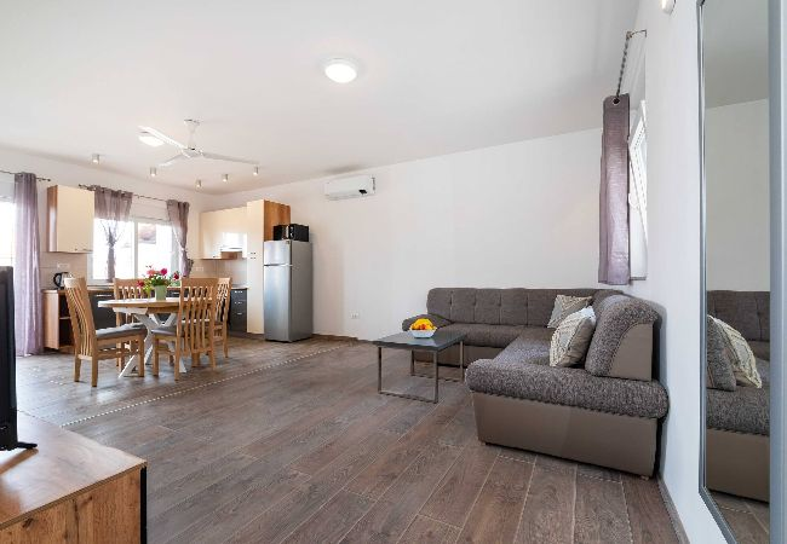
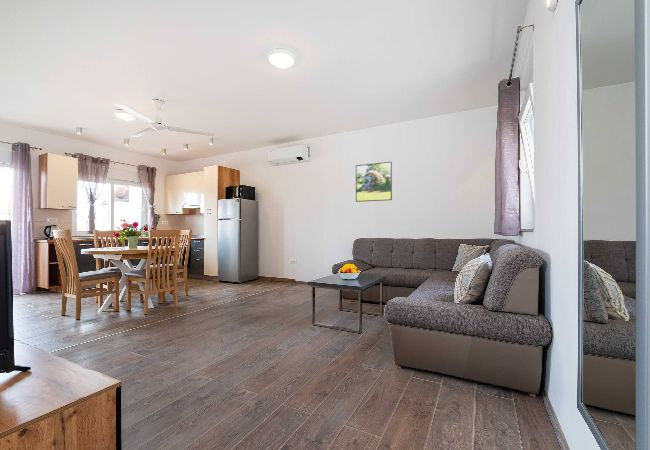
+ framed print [355,161,393,203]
